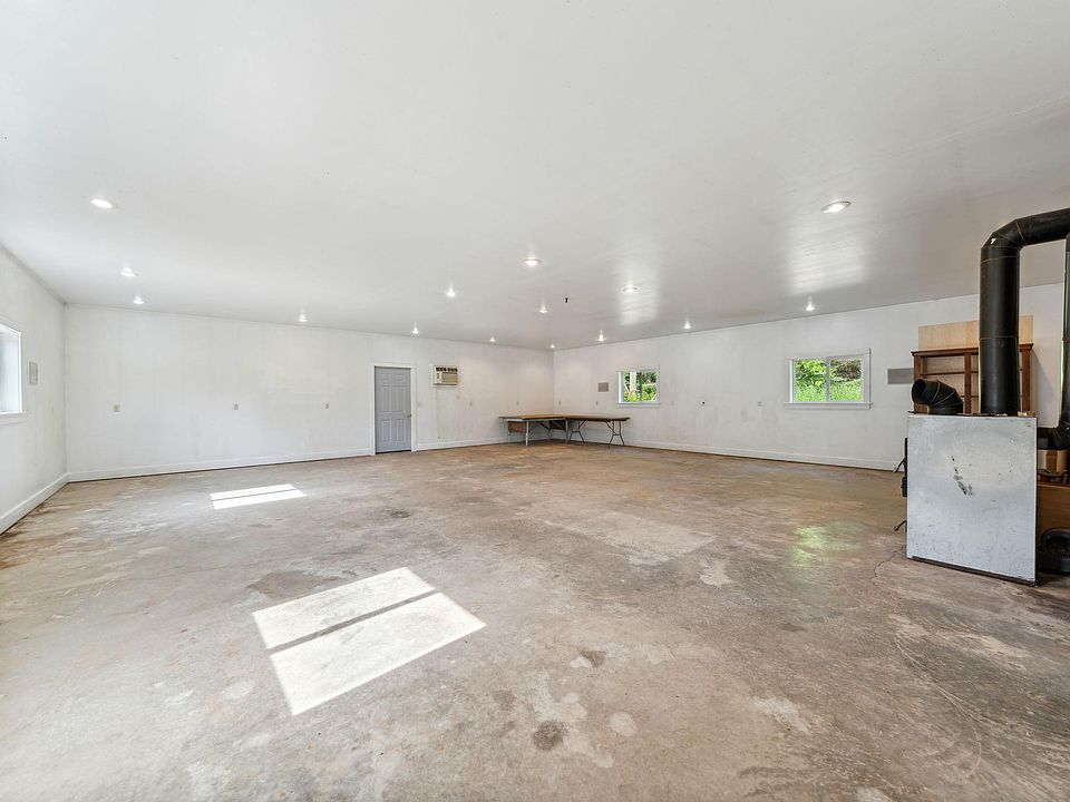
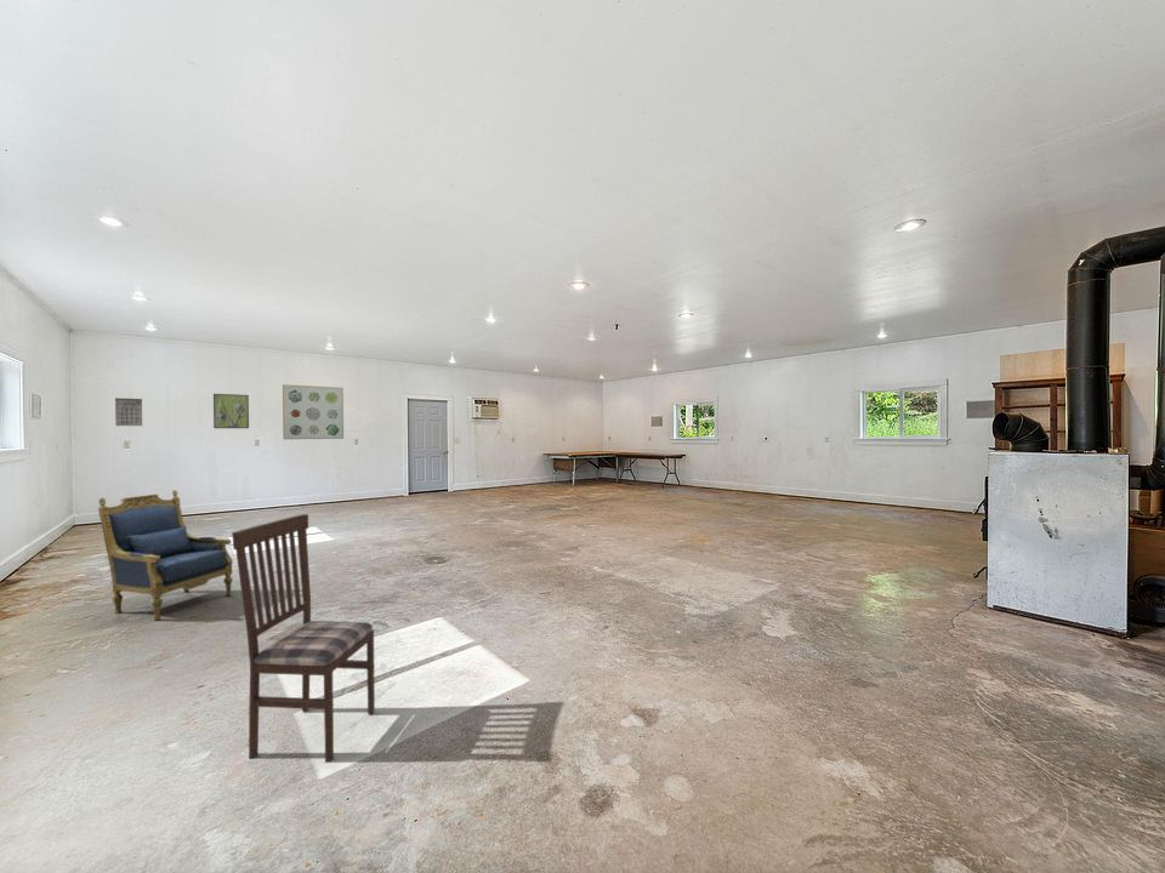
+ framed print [212,393,250,429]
+ dining chair [231,513,376,764]
+ armchair [97,489,234,621]
+ wall art [282,383,345,440]
+ calendar [114,396,143,427]
